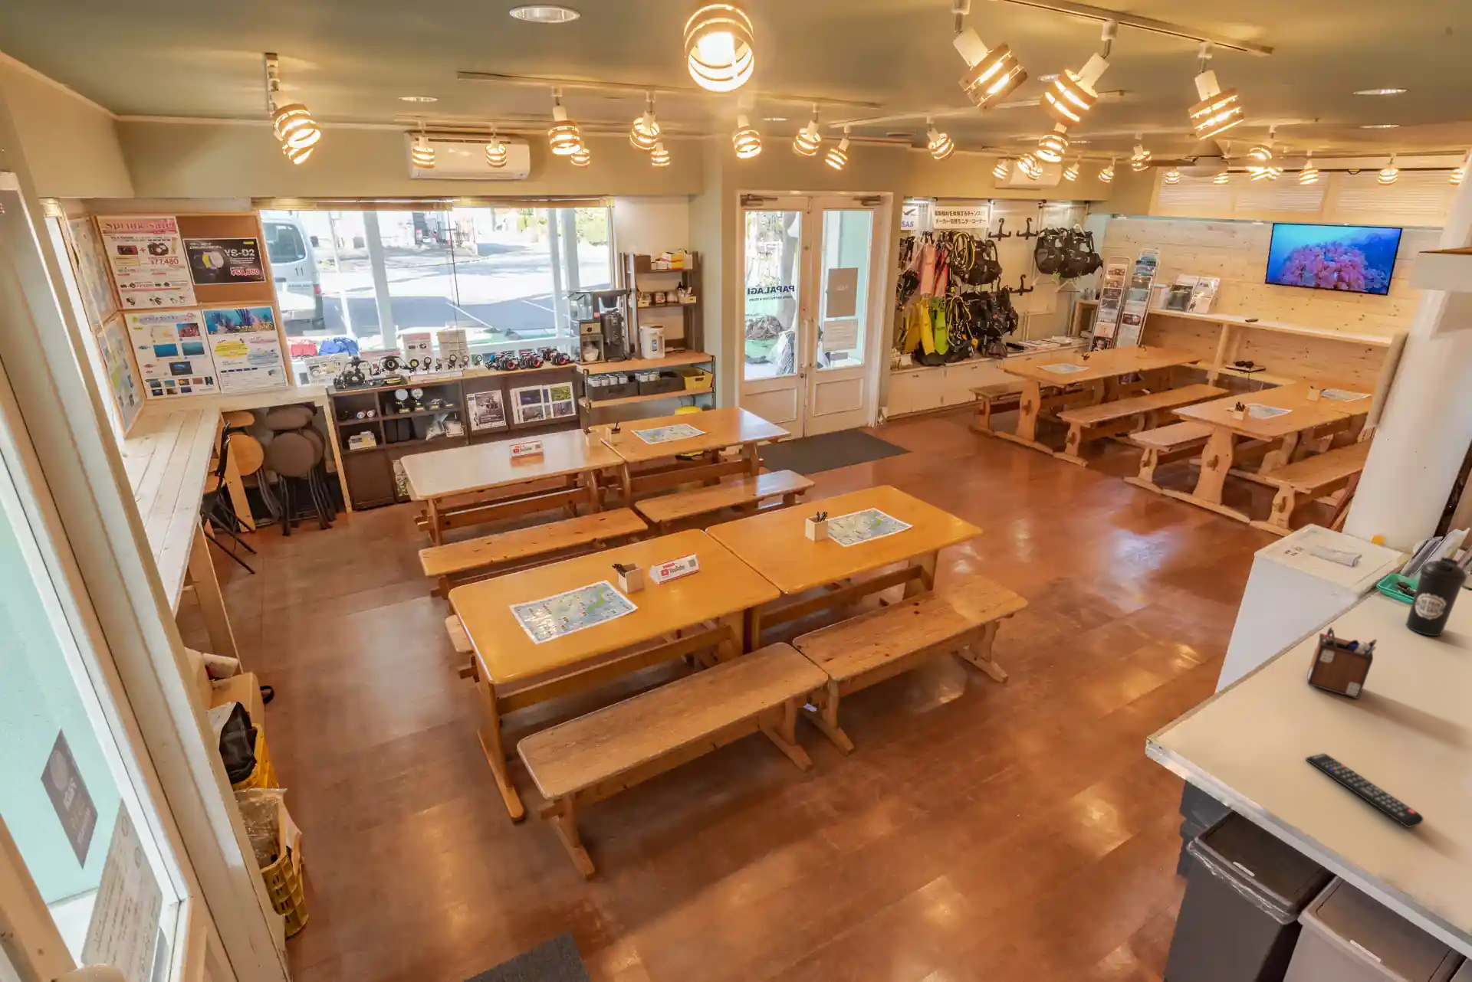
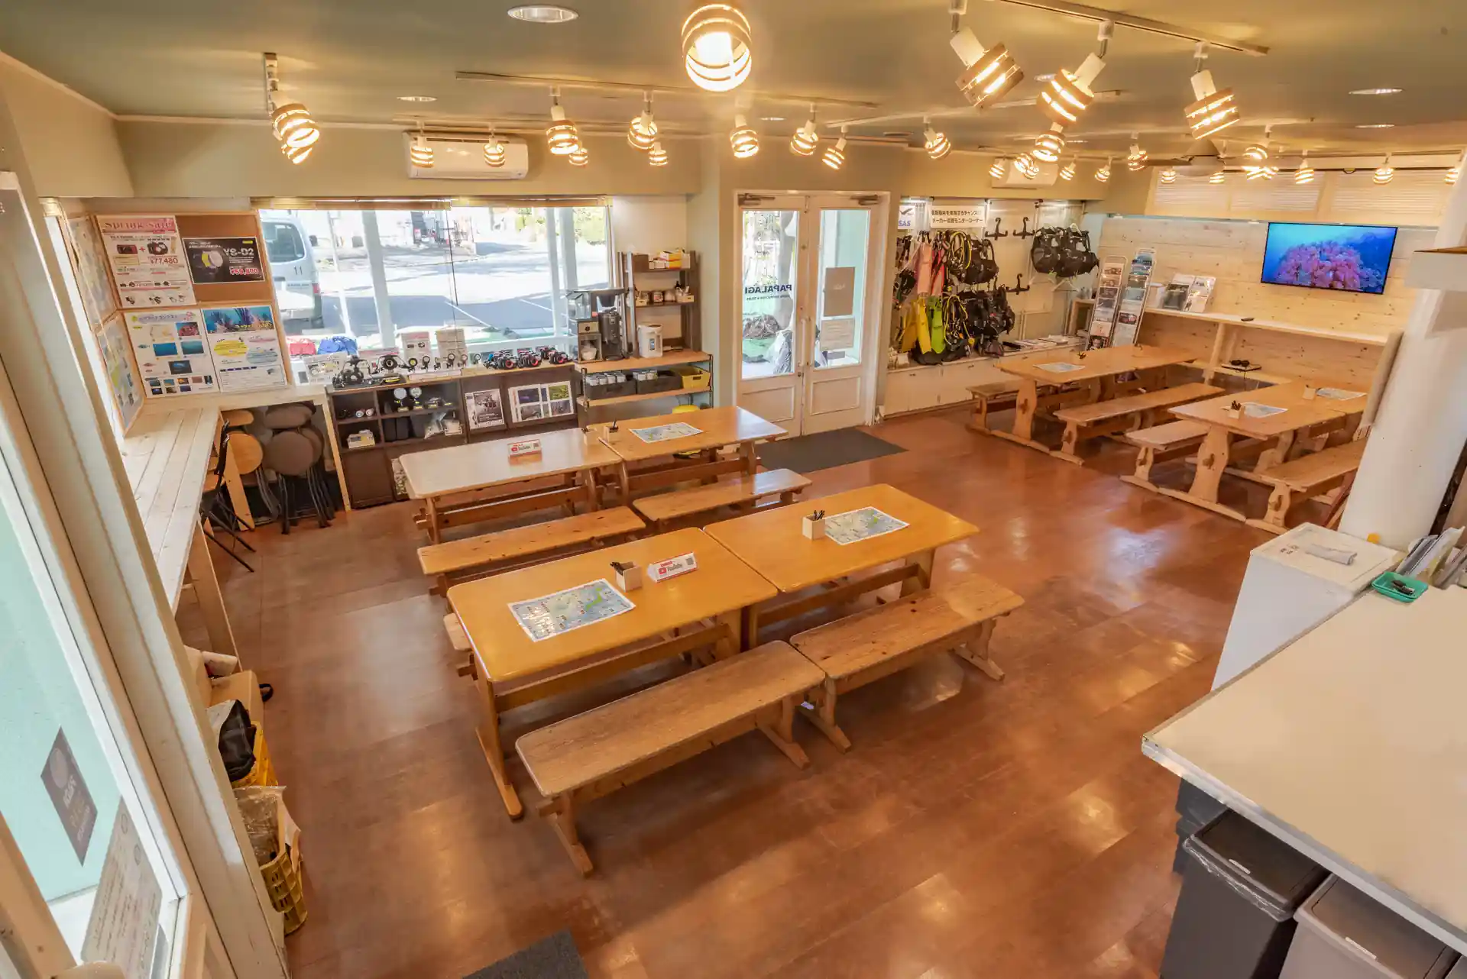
- desk organizer [1306,626,1378,699]
- water bottle [1405,556,1468,637]
- remote control [1305,753,1425,829]
